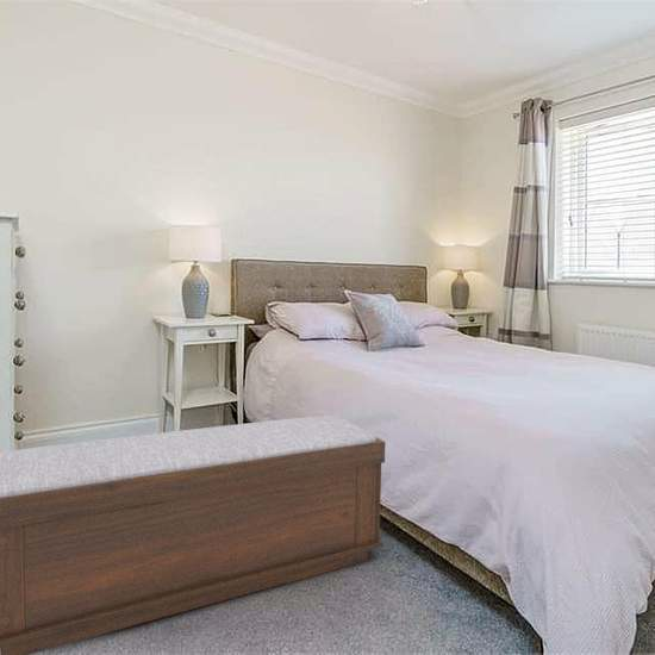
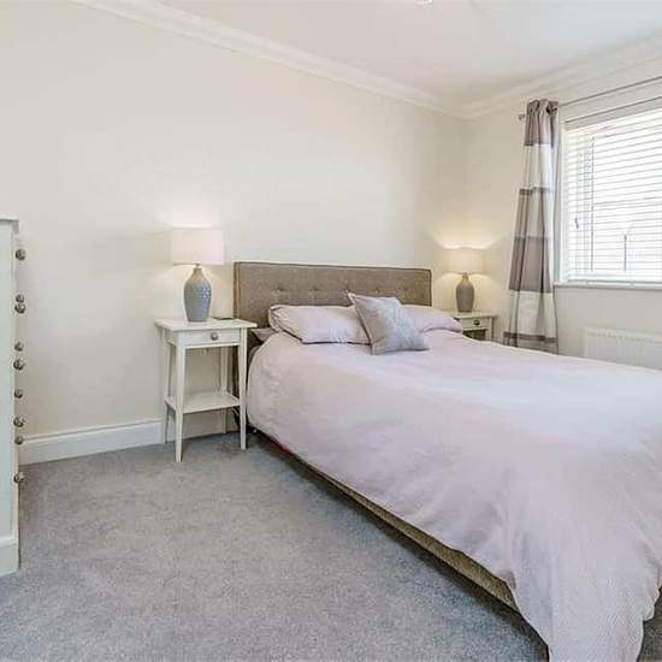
- bench [0,414,386,655]
